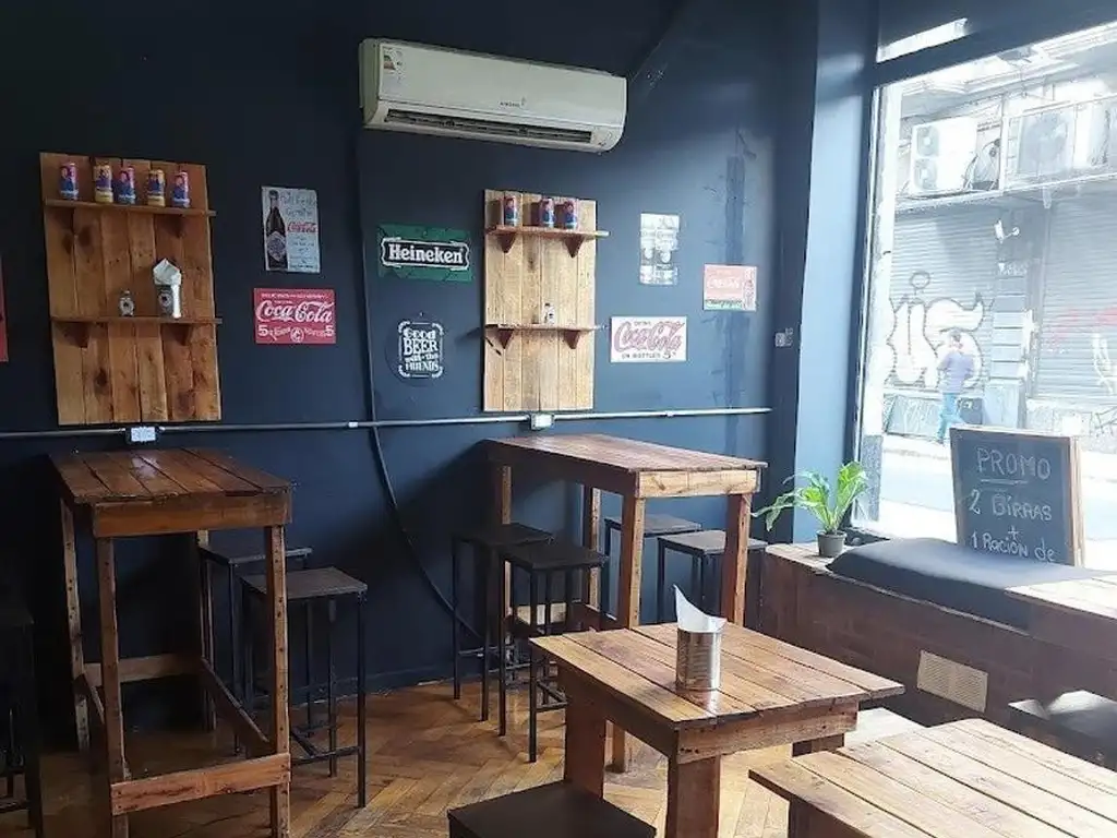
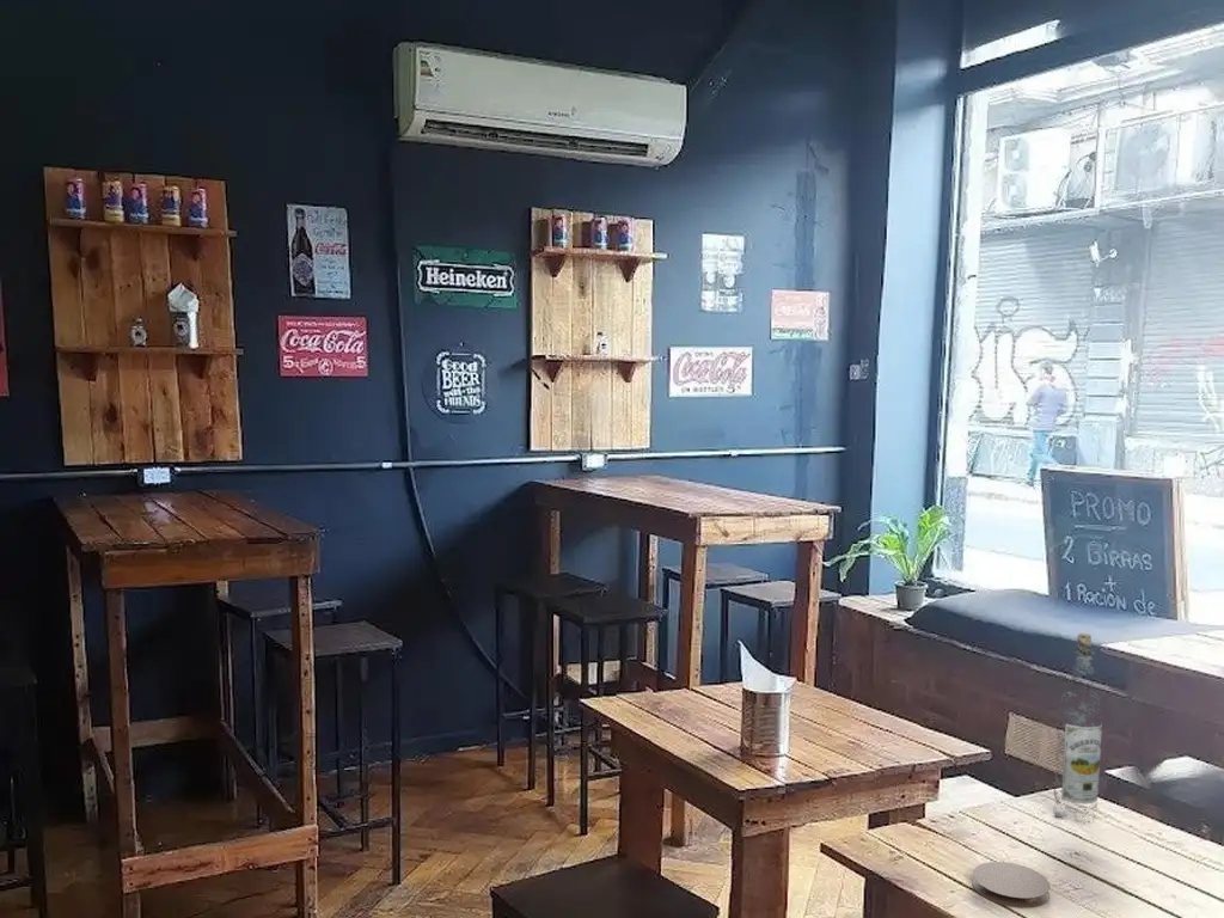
+ coaster [972,861,1052,910]
+ vodka [1052,632,1103,826]
